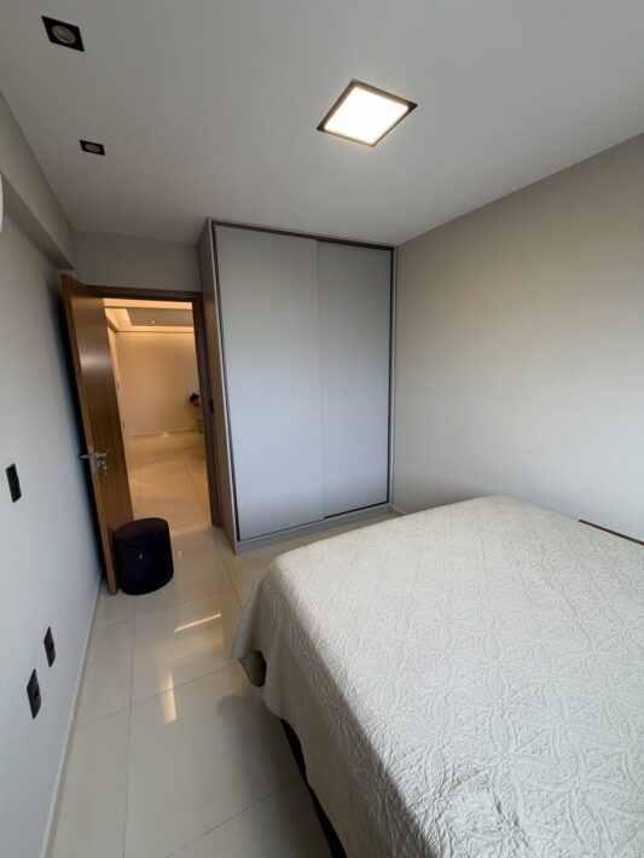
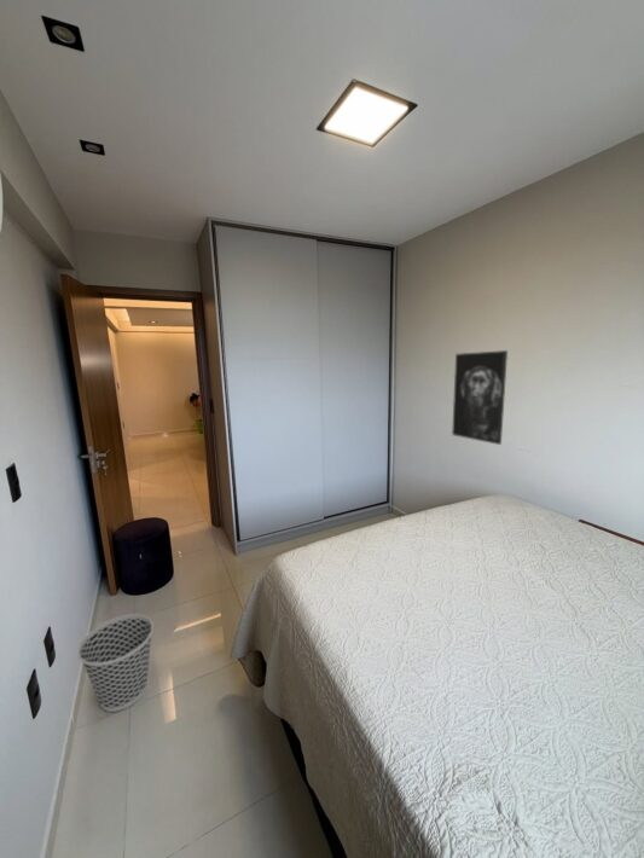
+ wastebasket [76,614,155,713]
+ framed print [451,349,509,446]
